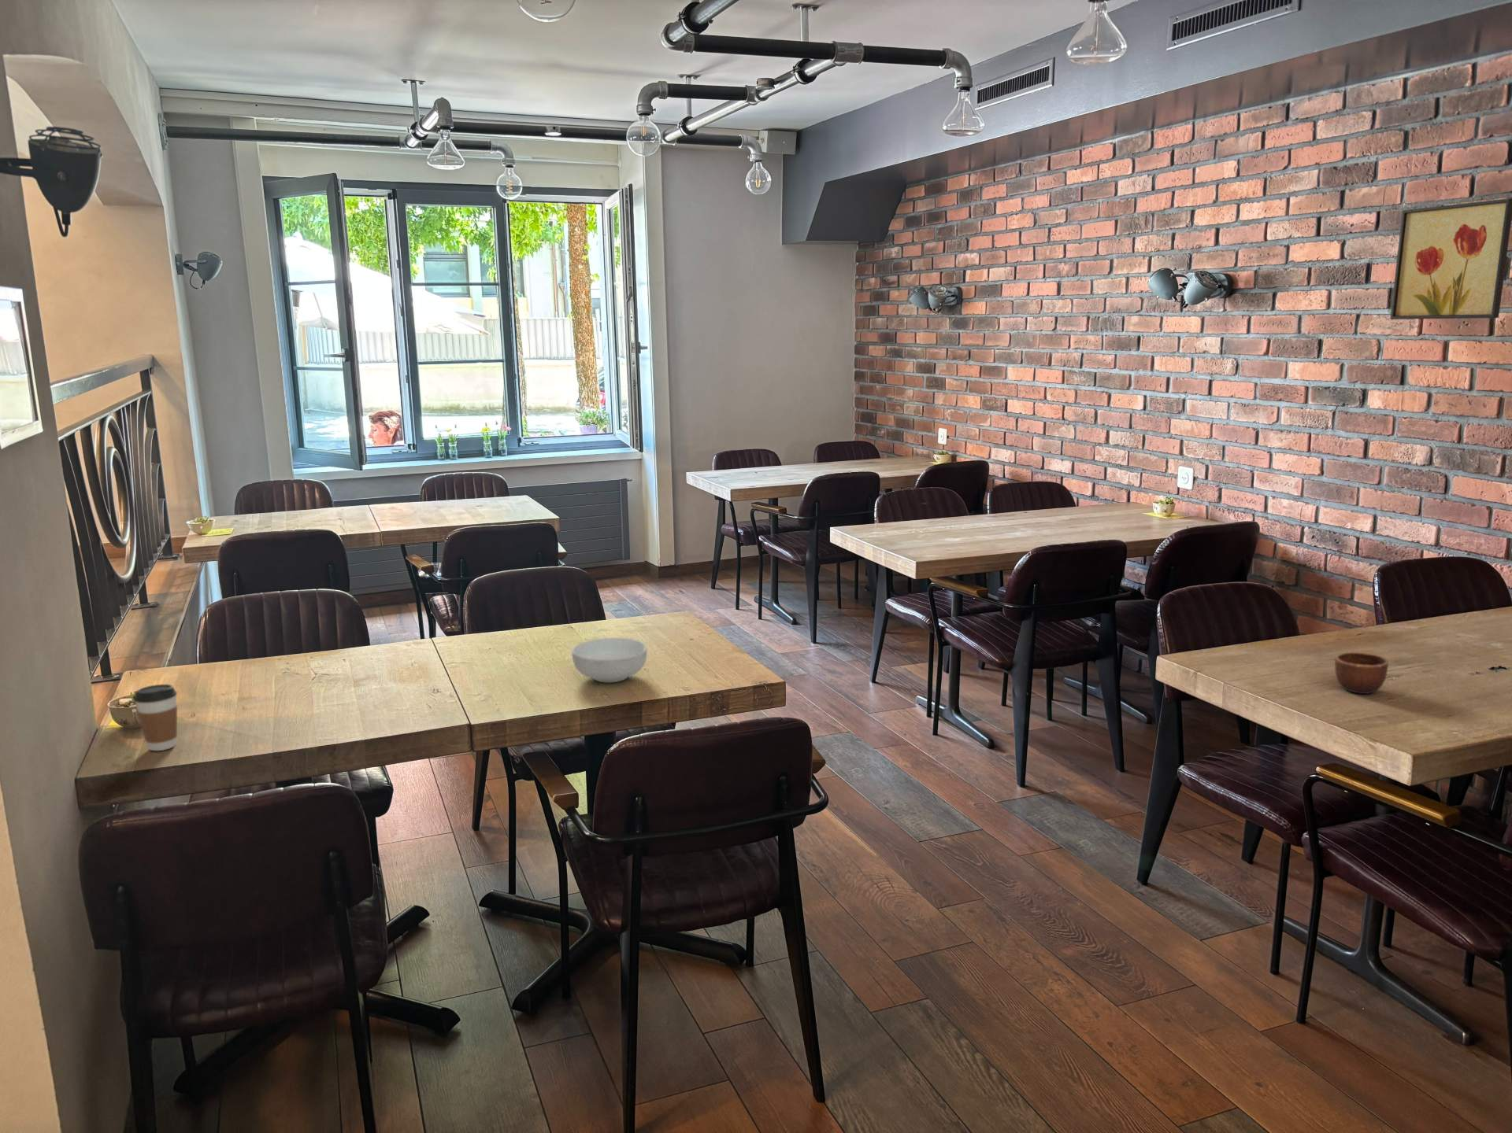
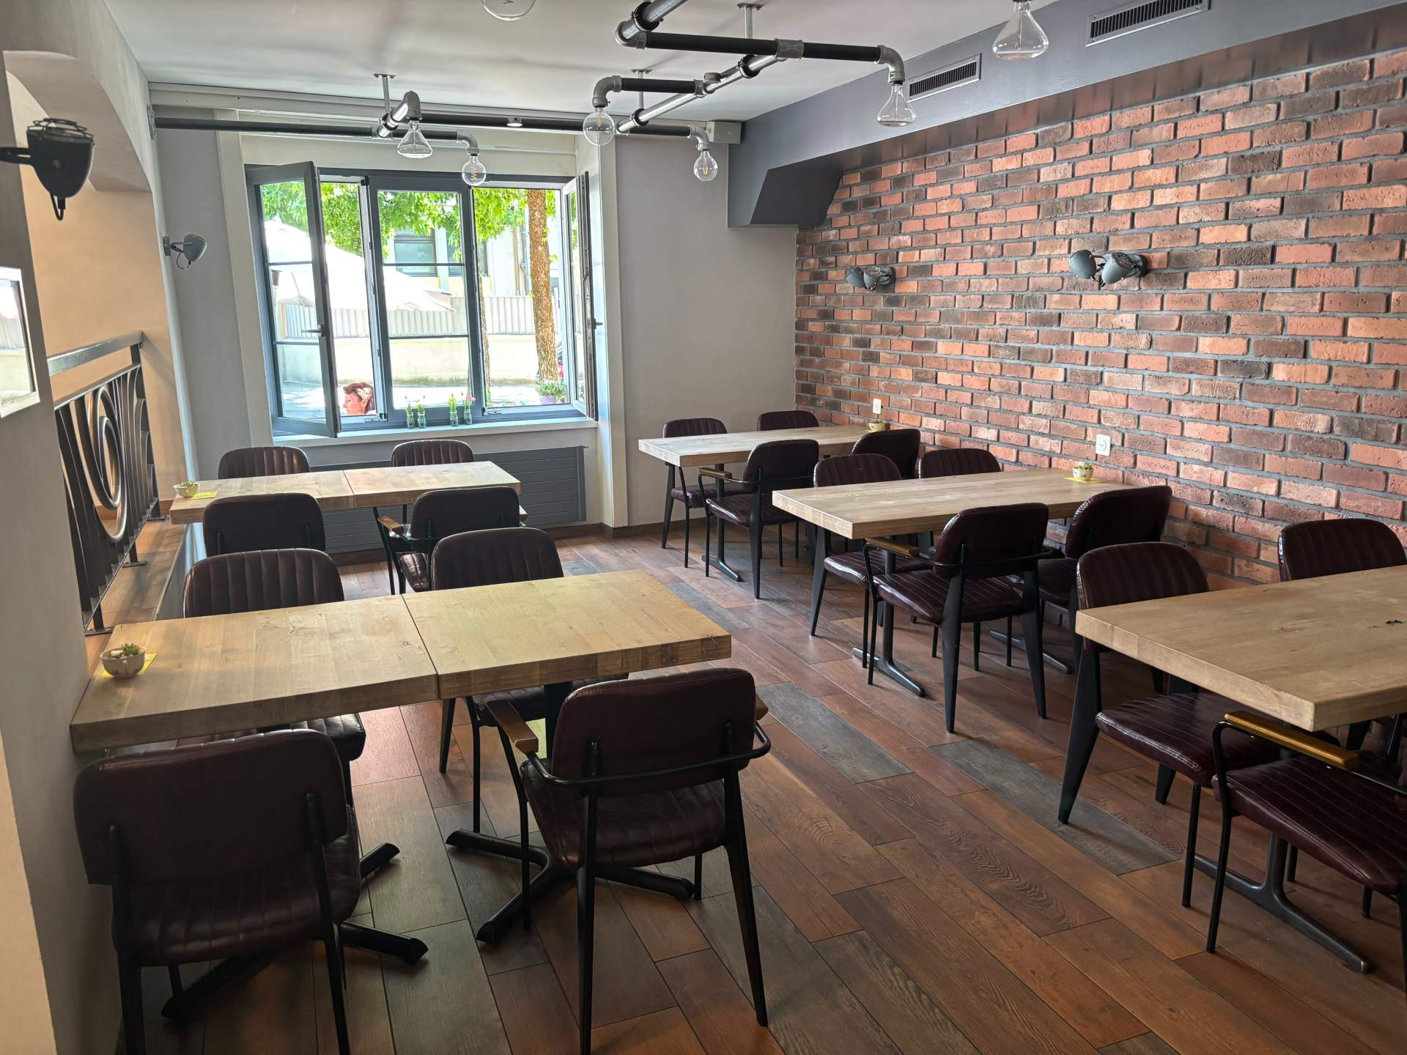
- cereal bowl [571,637,648,684]
- wall art [1389,198,1512,320]
- coffee cup [133,684,177,751]
- mug [1335,650,1389,695]
